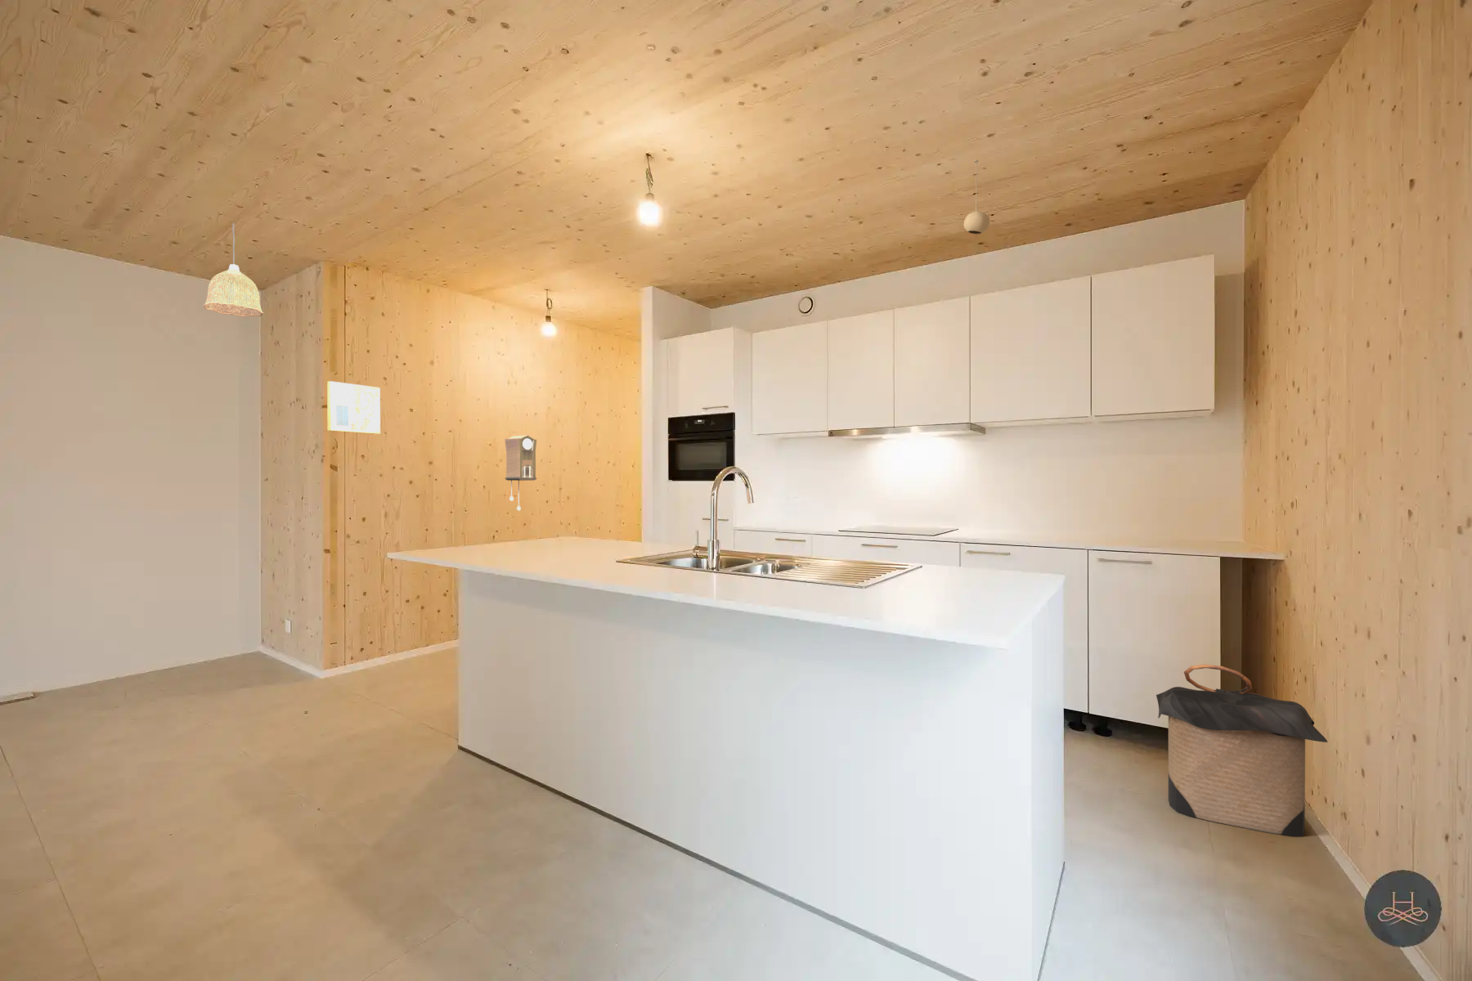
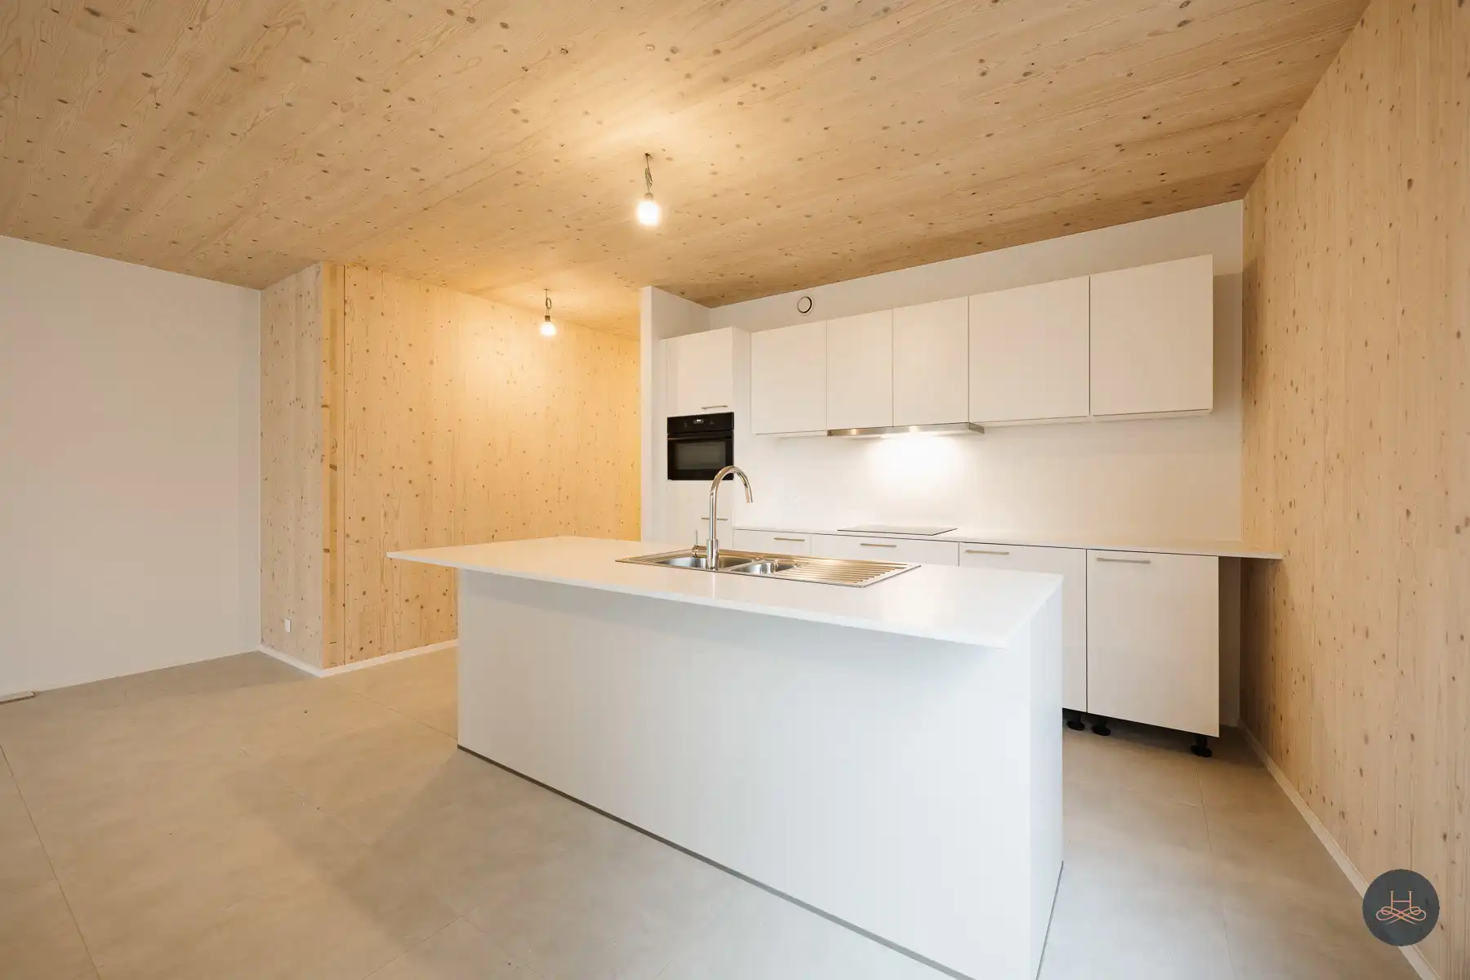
- pendulum clock [504,435,538,511]
- wall art [326,380,381,435]
- pendant lamp [203,222,264,318]
- laundry hamper [1155,663,1329,838]
- pendant light [964,160,990,234]
